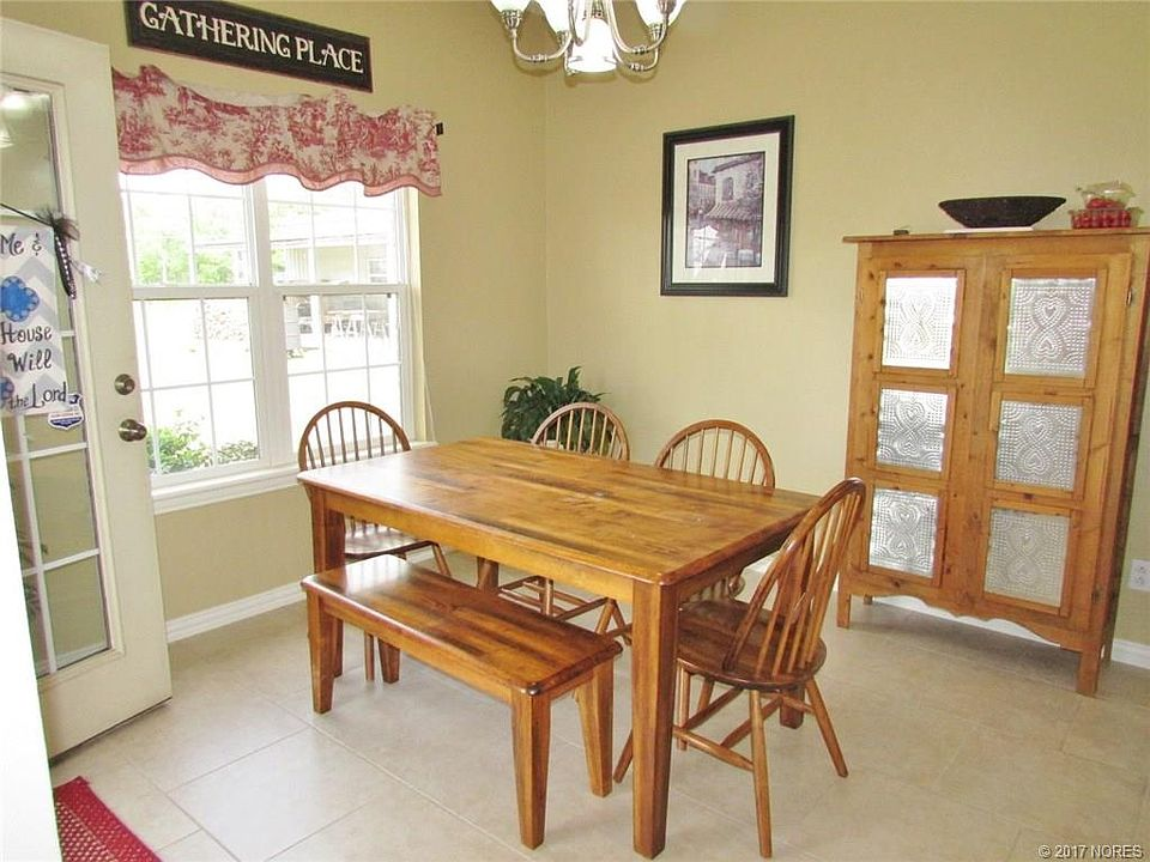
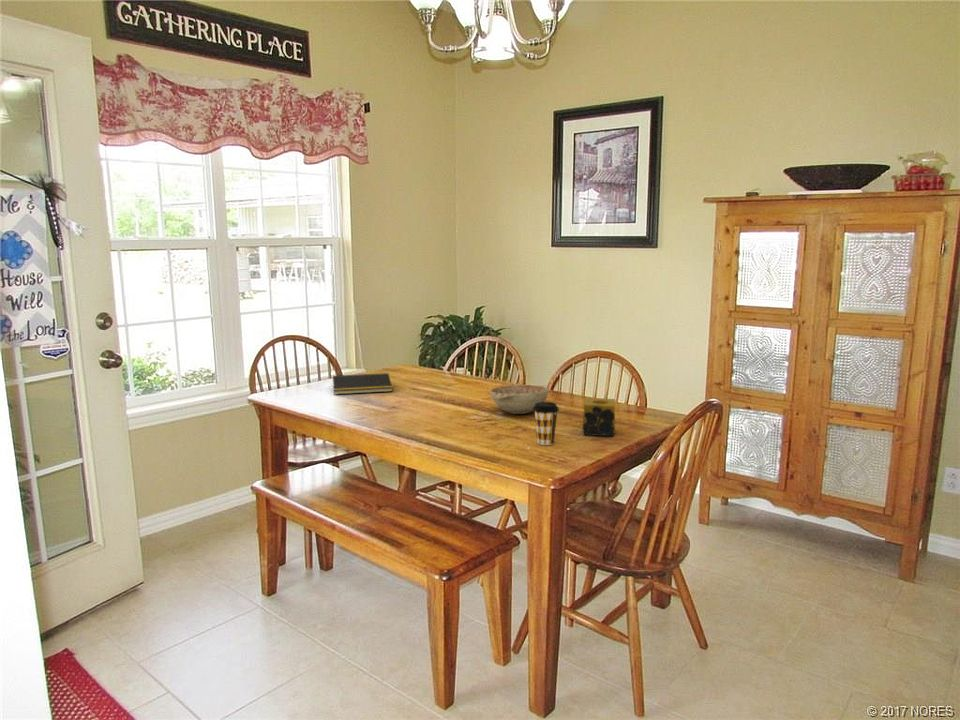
+ coffee cup [533,401,560,446]
+ notepad [331,372,394,395]
+ candle [582,397,616,437]
+ decorative bowl [489,384,550,415]
